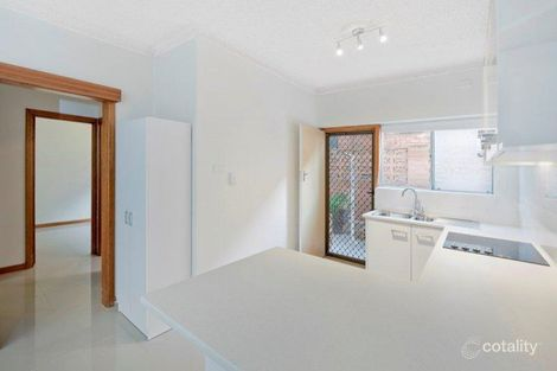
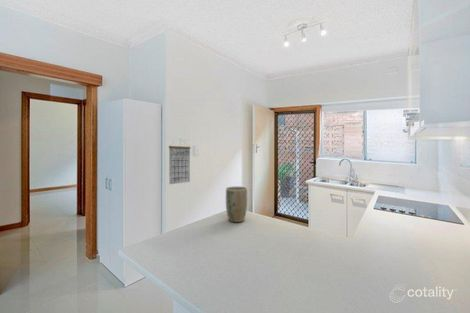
+ plant pot [225,185,248,223]
+ calendar [168,137,191,185]
